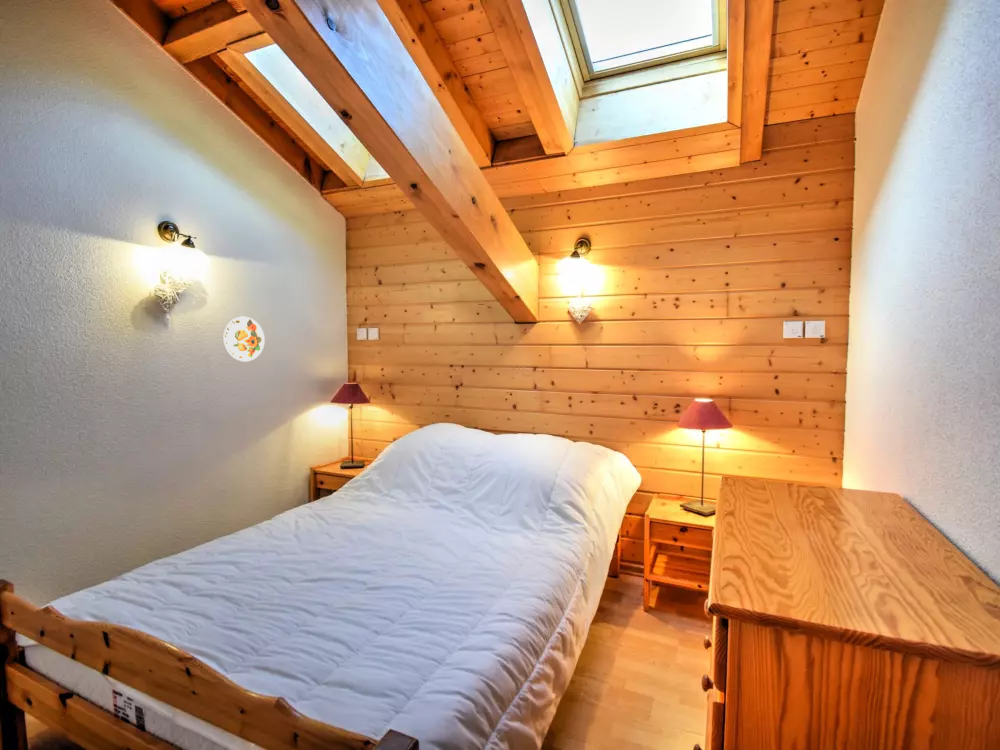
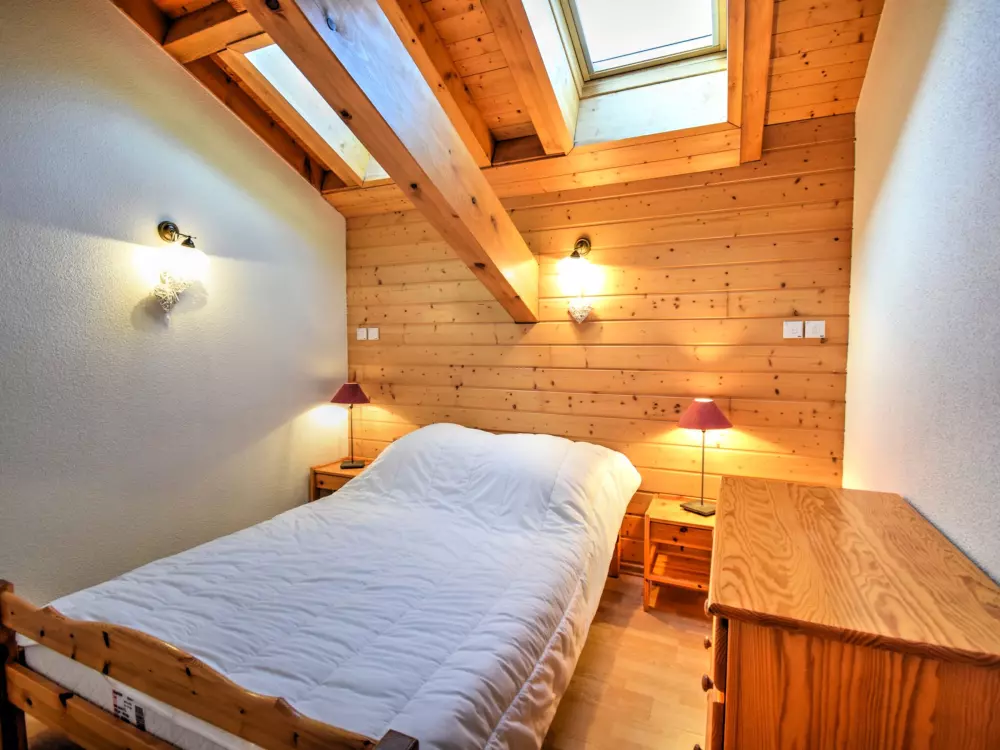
- decorative plate [222,316,266,363]
